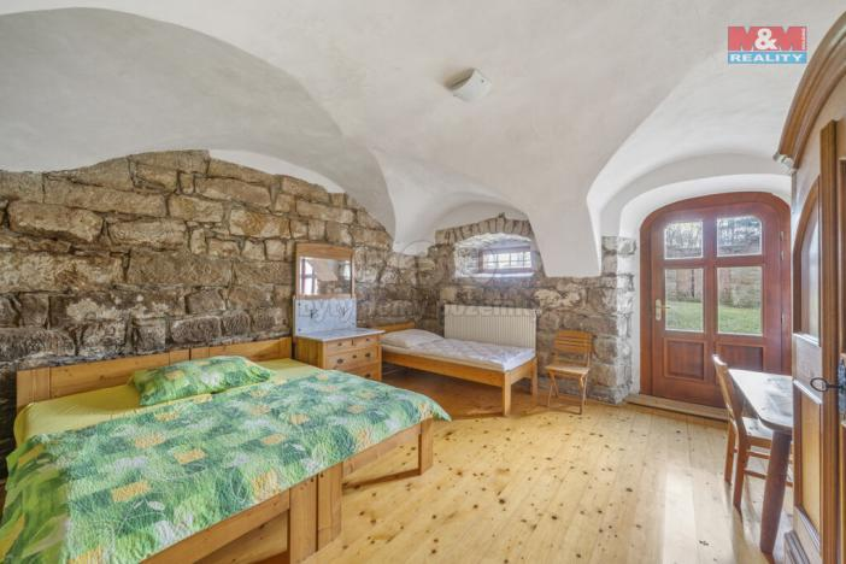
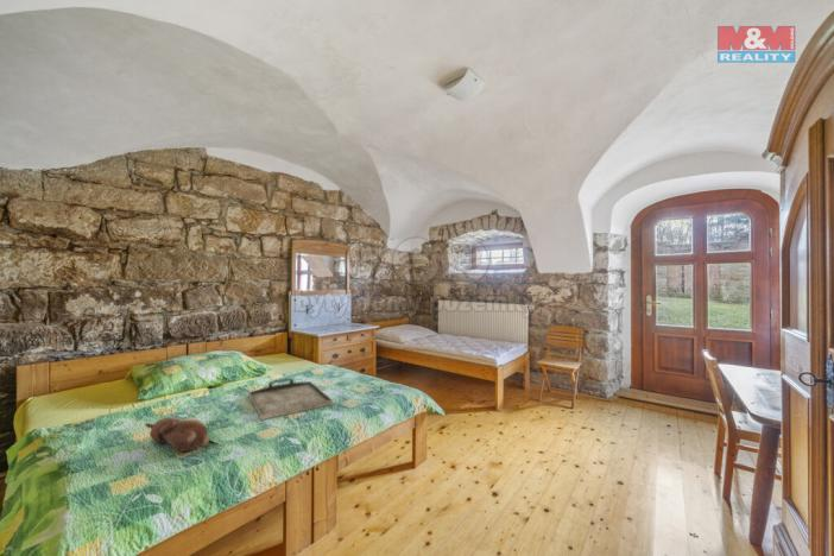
+ teddy bear [144,415,210,453]
+ serving tray [247,378,334,422]
